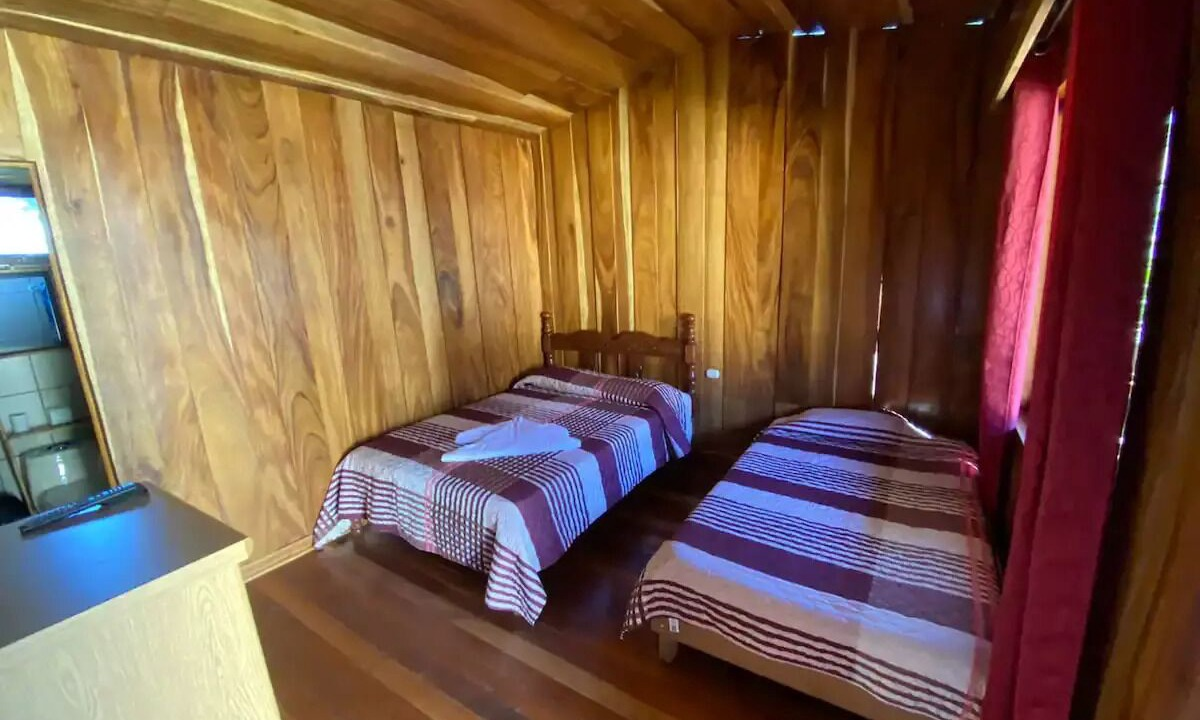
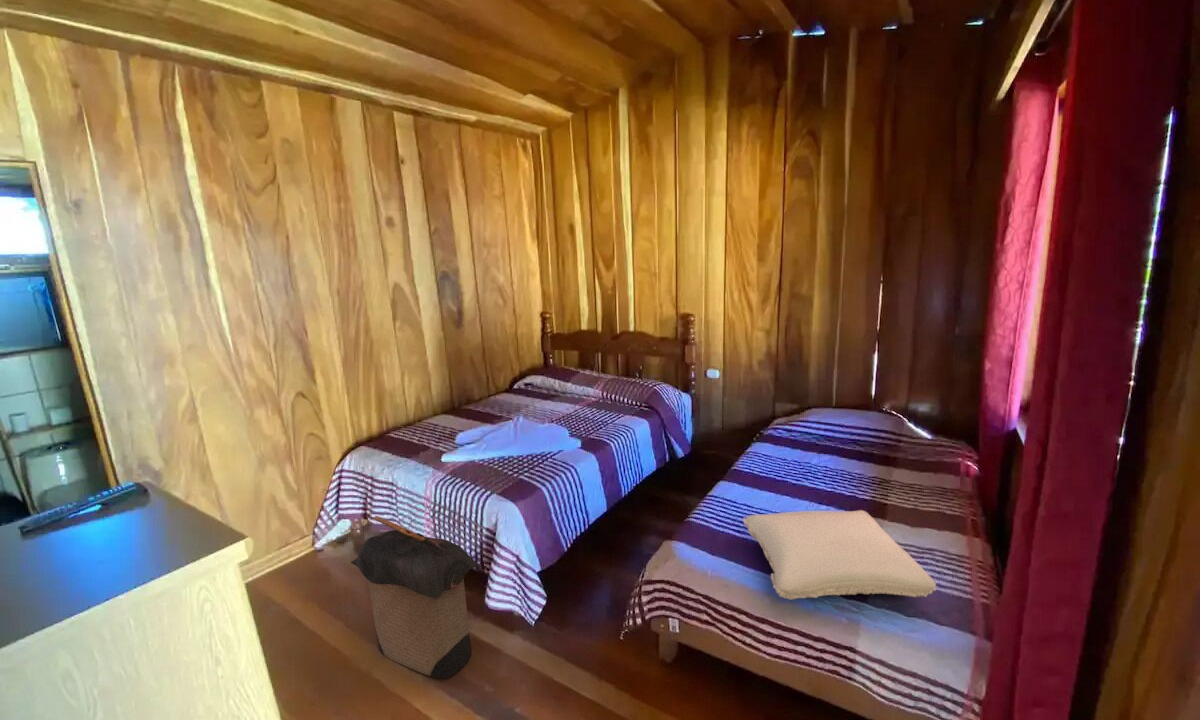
+ pillow [742,509,937,601]
+ laundry hamper [350,515,483,679]
